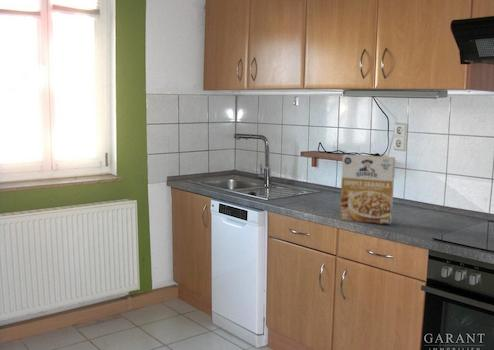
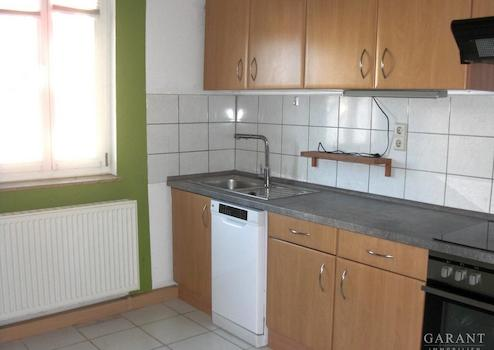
- cereal box [339,154,396,226]
